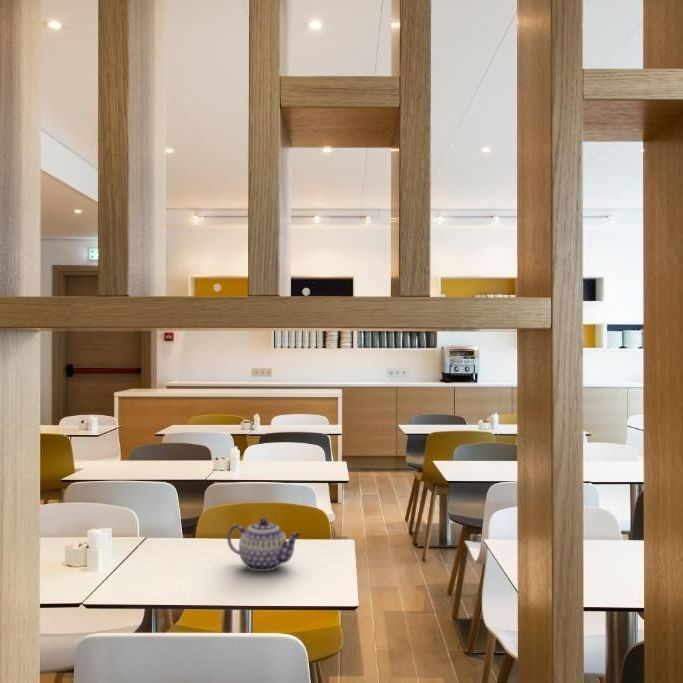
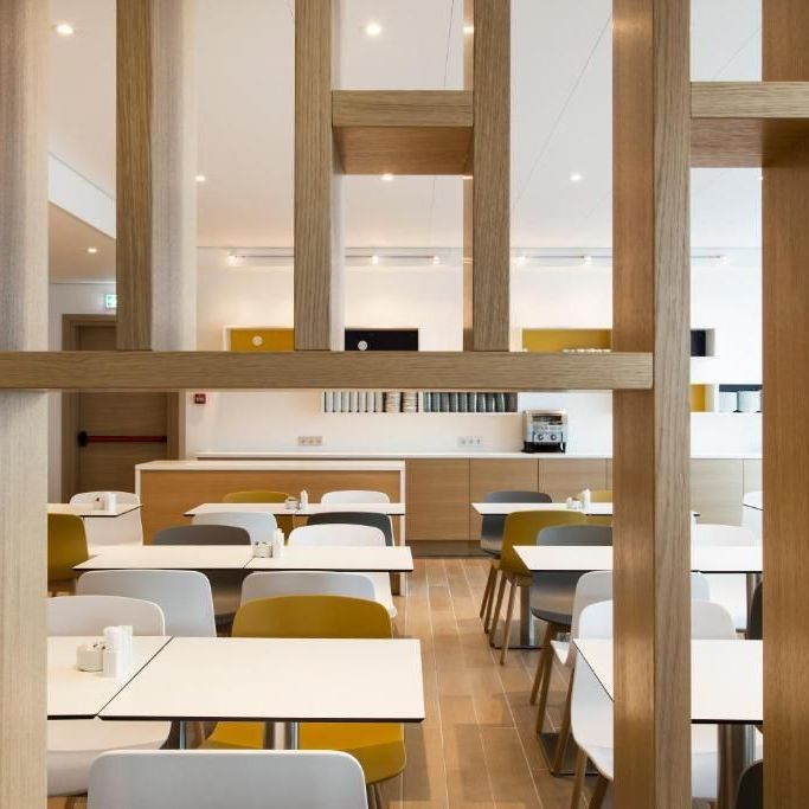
- teapot [226,517,302,572]
